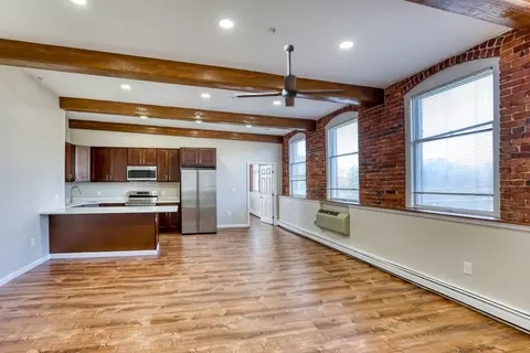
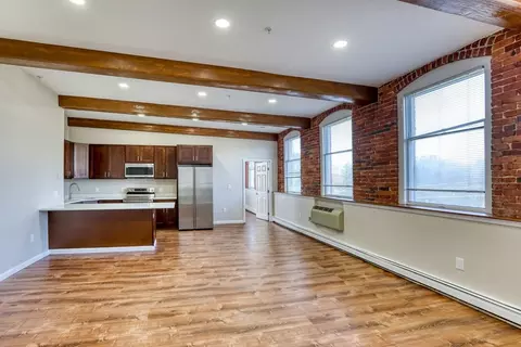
- ceiling fan [233,44,347,108]
